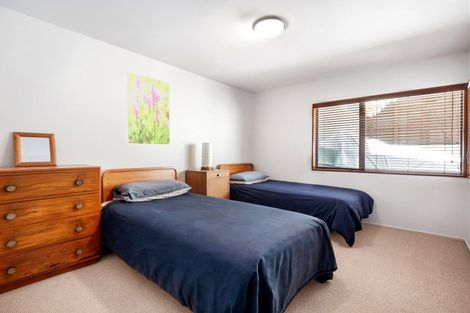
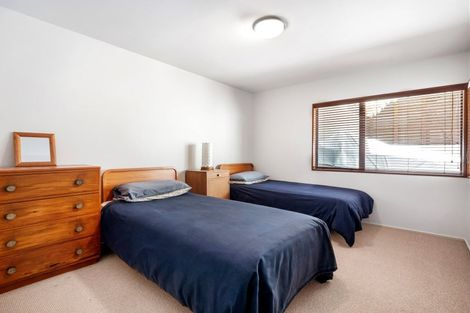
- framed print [125,70,171,146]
